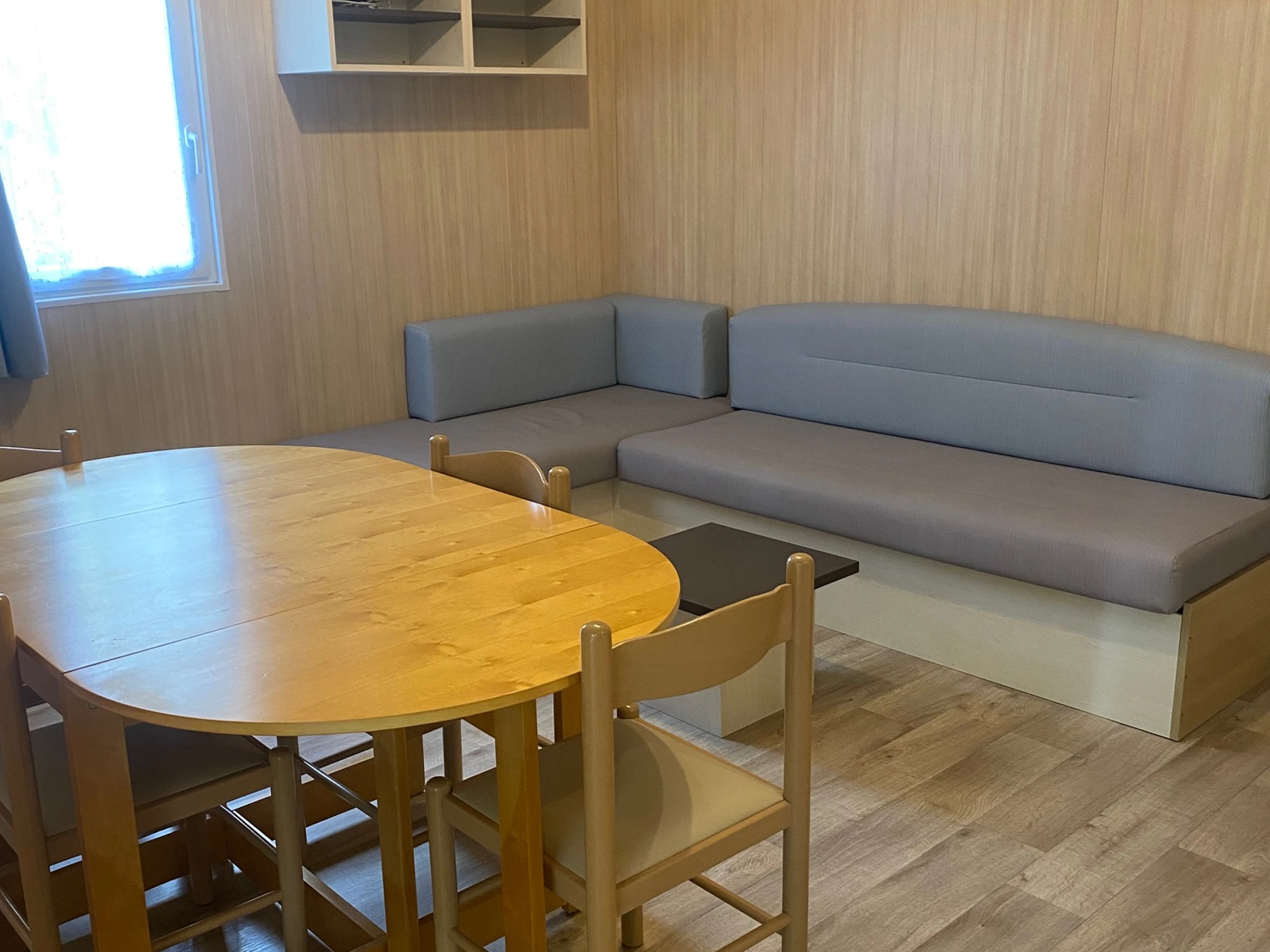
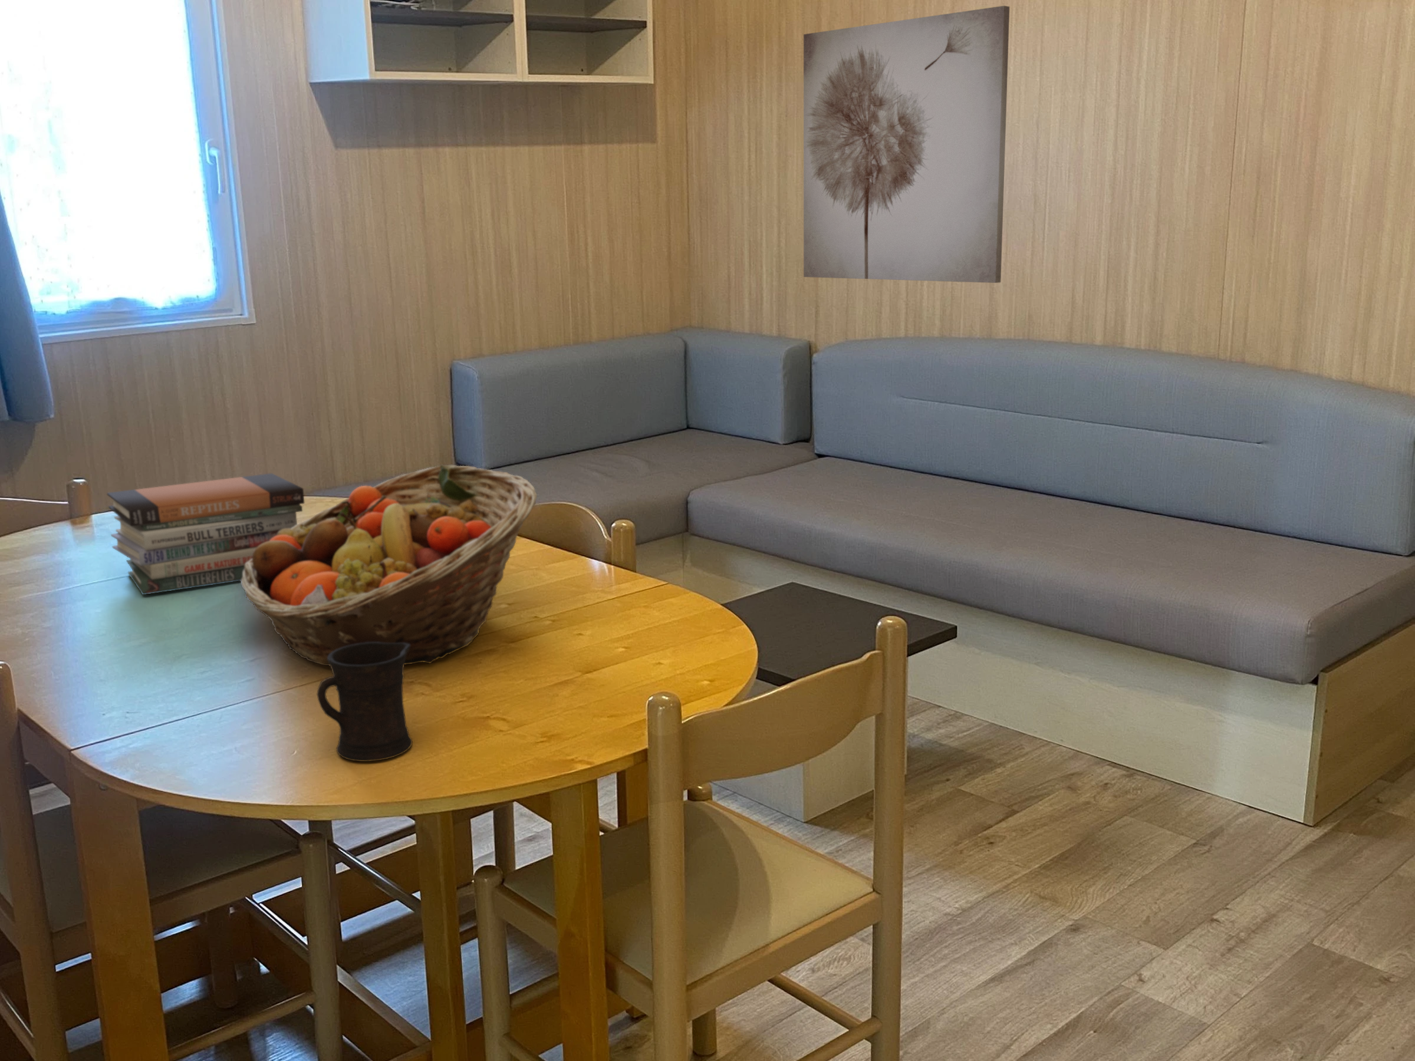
+ book stack [106,473,305,595]
+ wall art [803,6,1009,283]
+ mug [316,642,412,762]
+ fruit basket [240,465,538,666]
